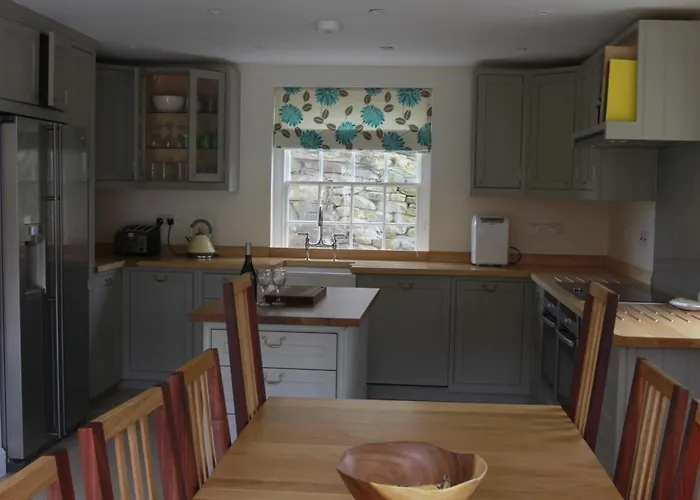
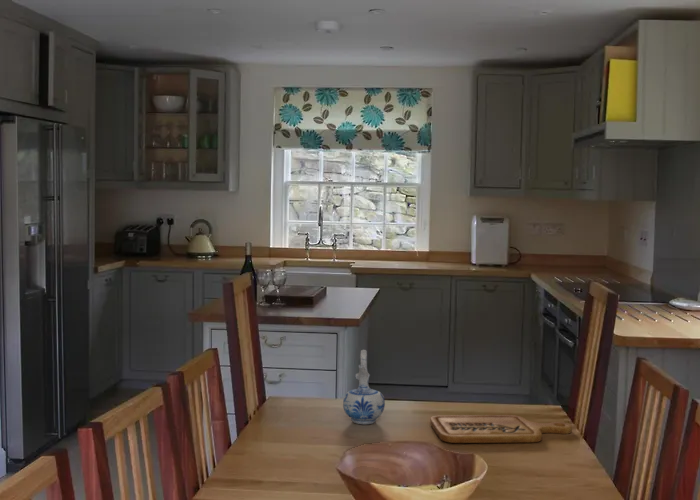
+ cutting board [429,414,573,444]
+ ceramic pitcher [342,349,386,425]
